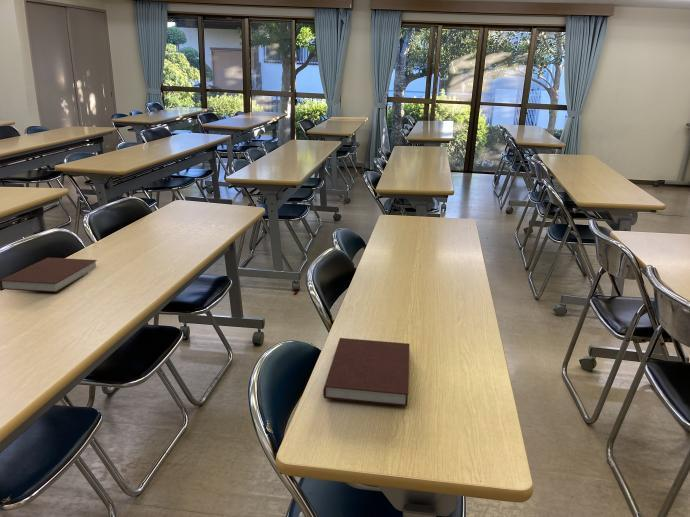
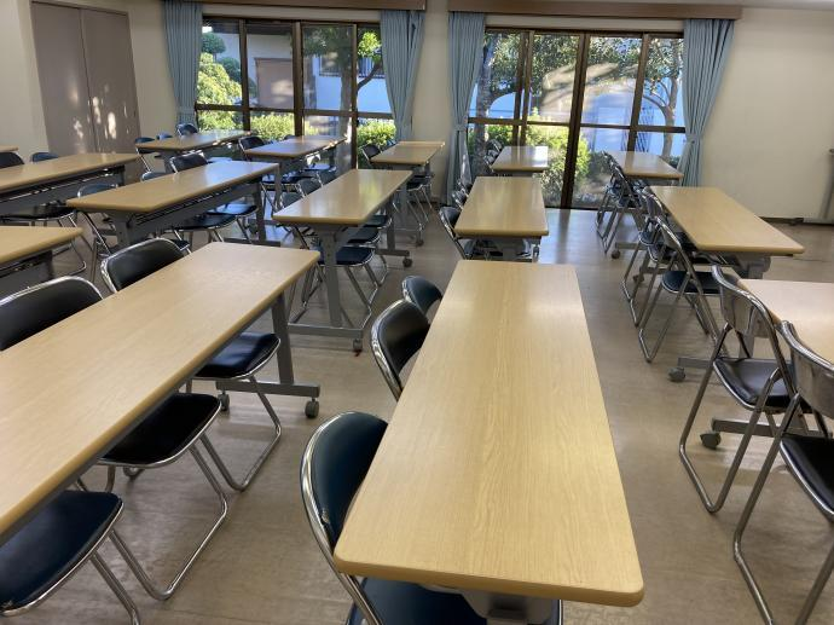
- notebook [0,257,98,293]
- notebook [322,337,410,407]
